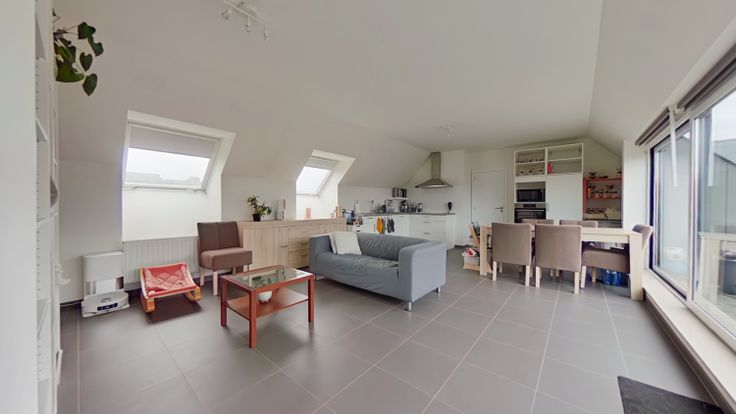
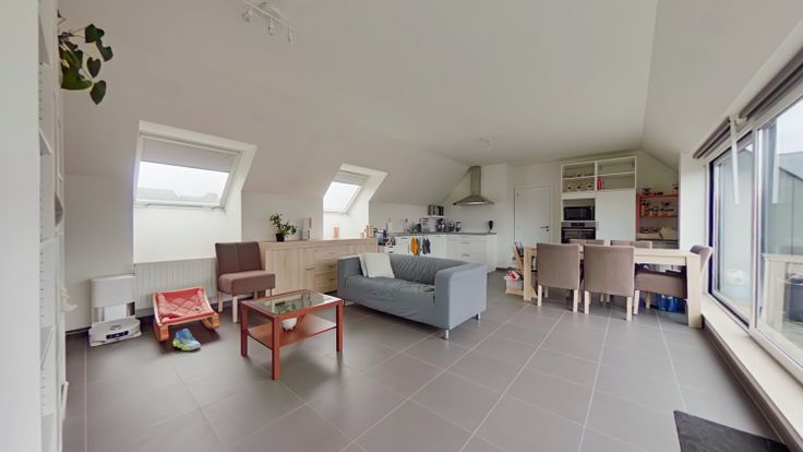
+ sneaker [172,328,202,352]
